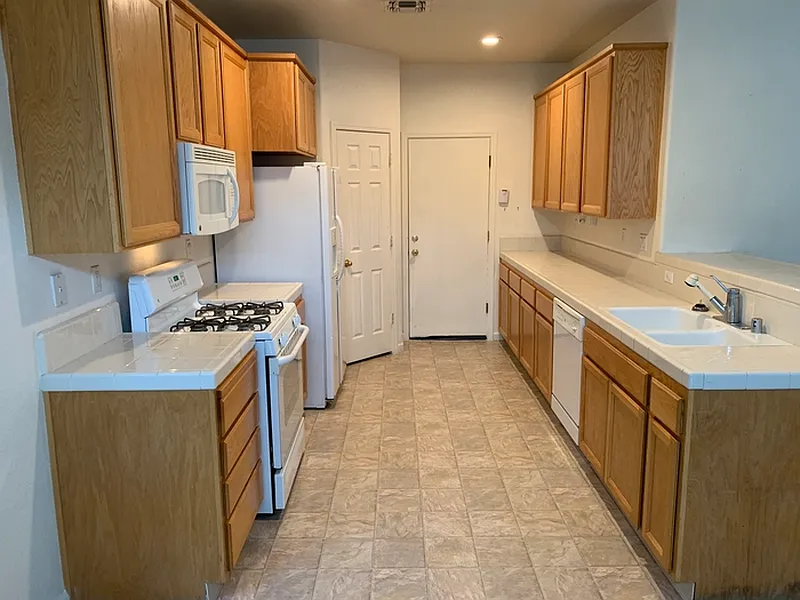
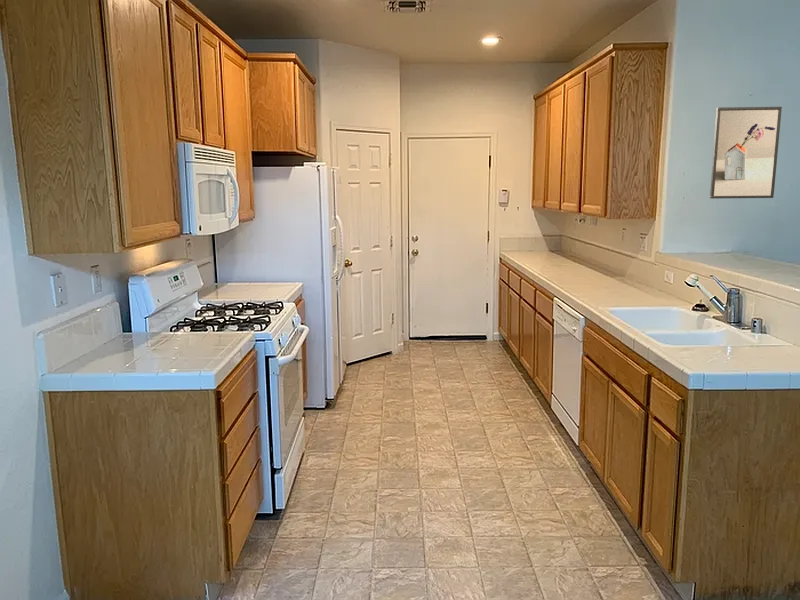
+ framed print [709,106,783,200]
